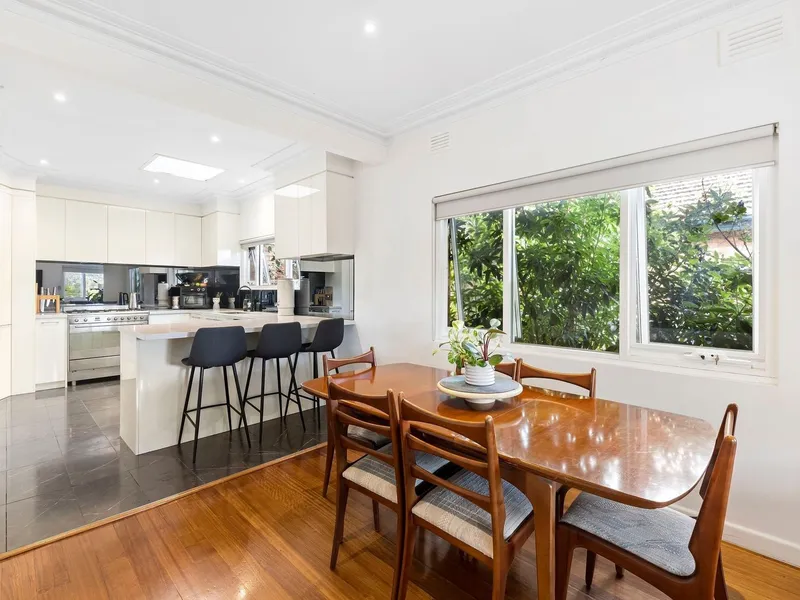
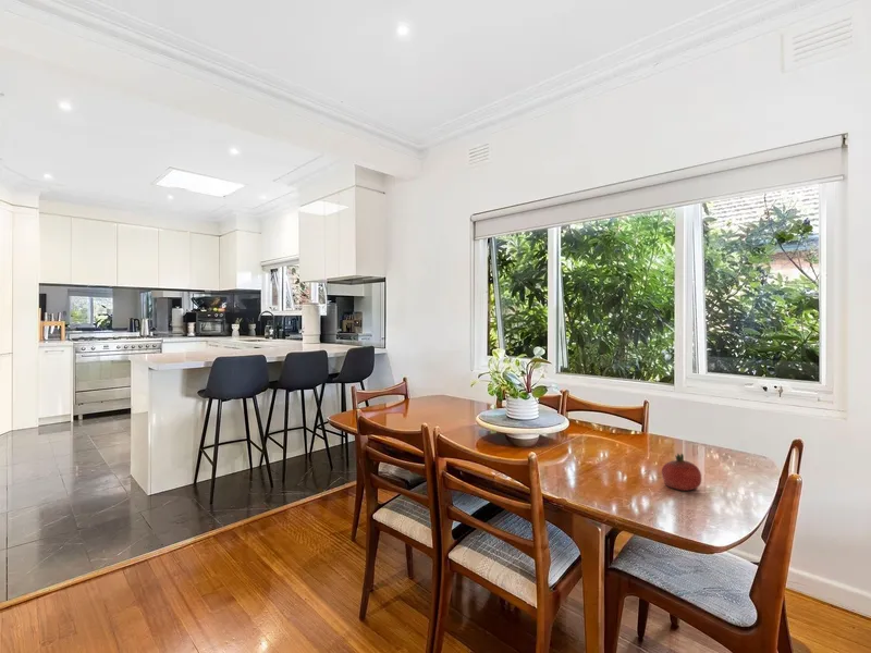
+ fruit [661,453,702,492]
